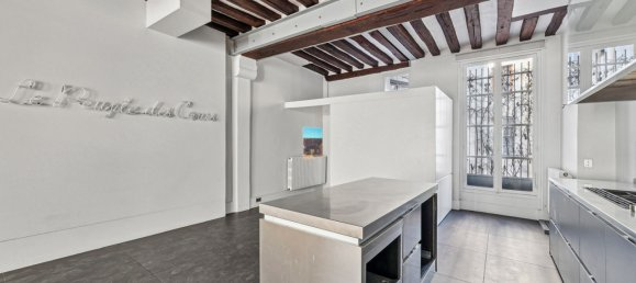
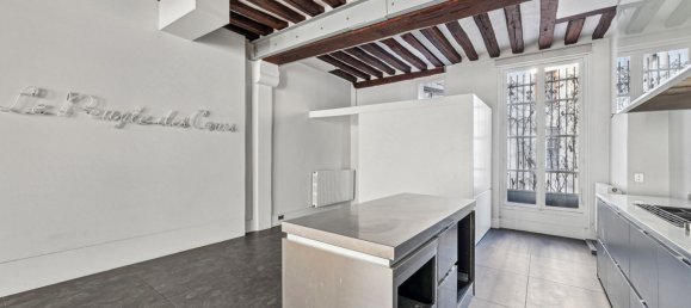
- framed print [301,126,324,160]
